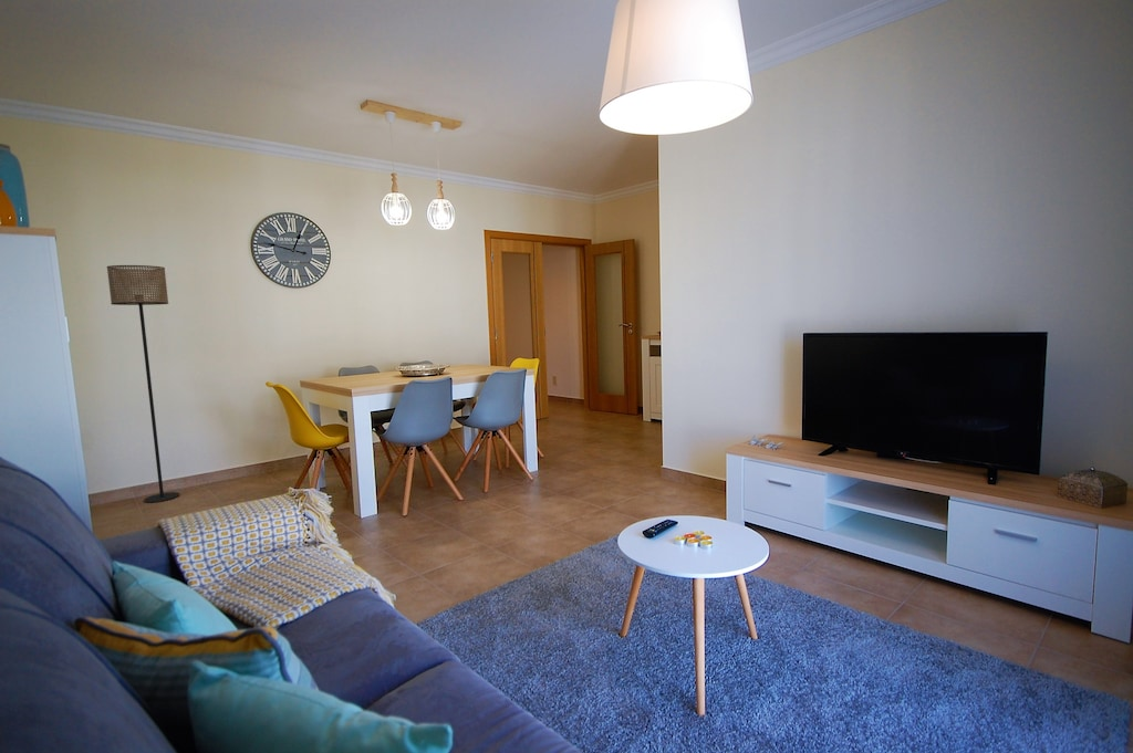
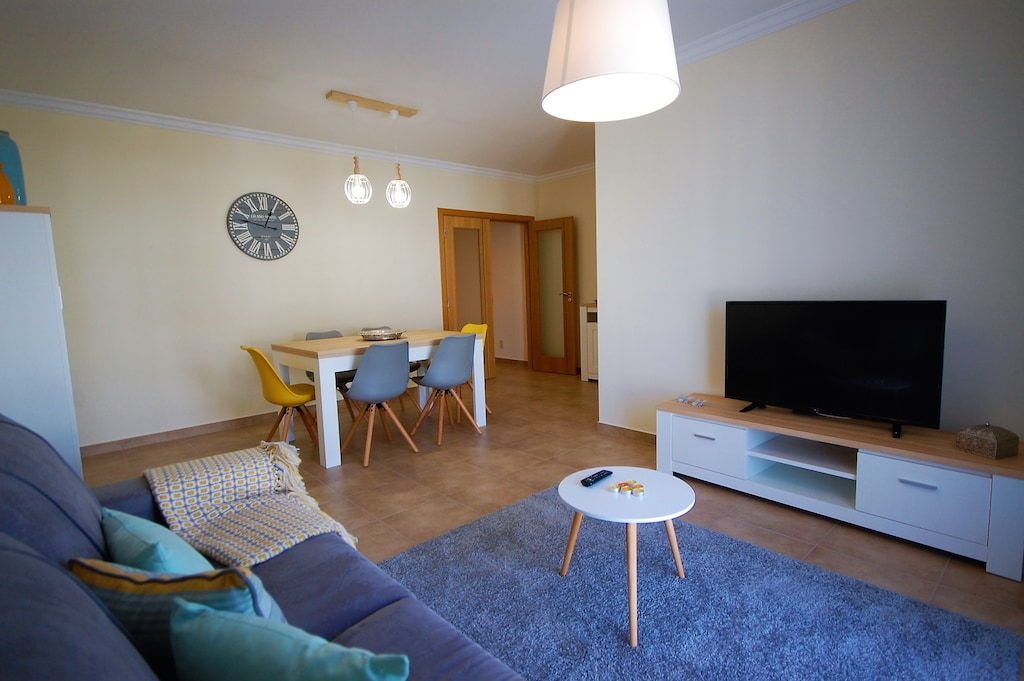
- floor lamp [106,264,180,503]
